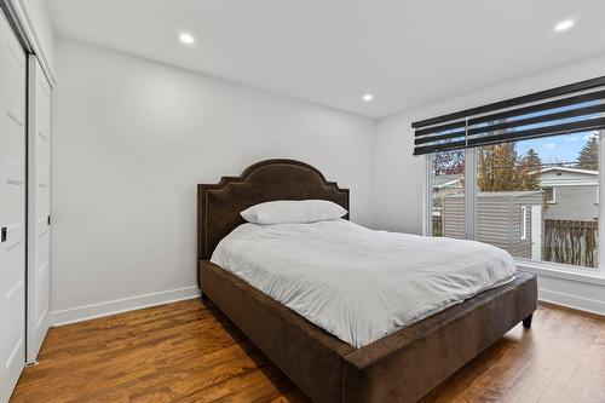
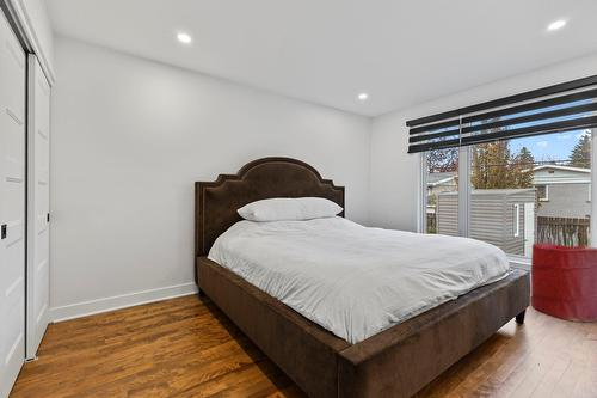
+ laundry hamper [530,241,597,323]
